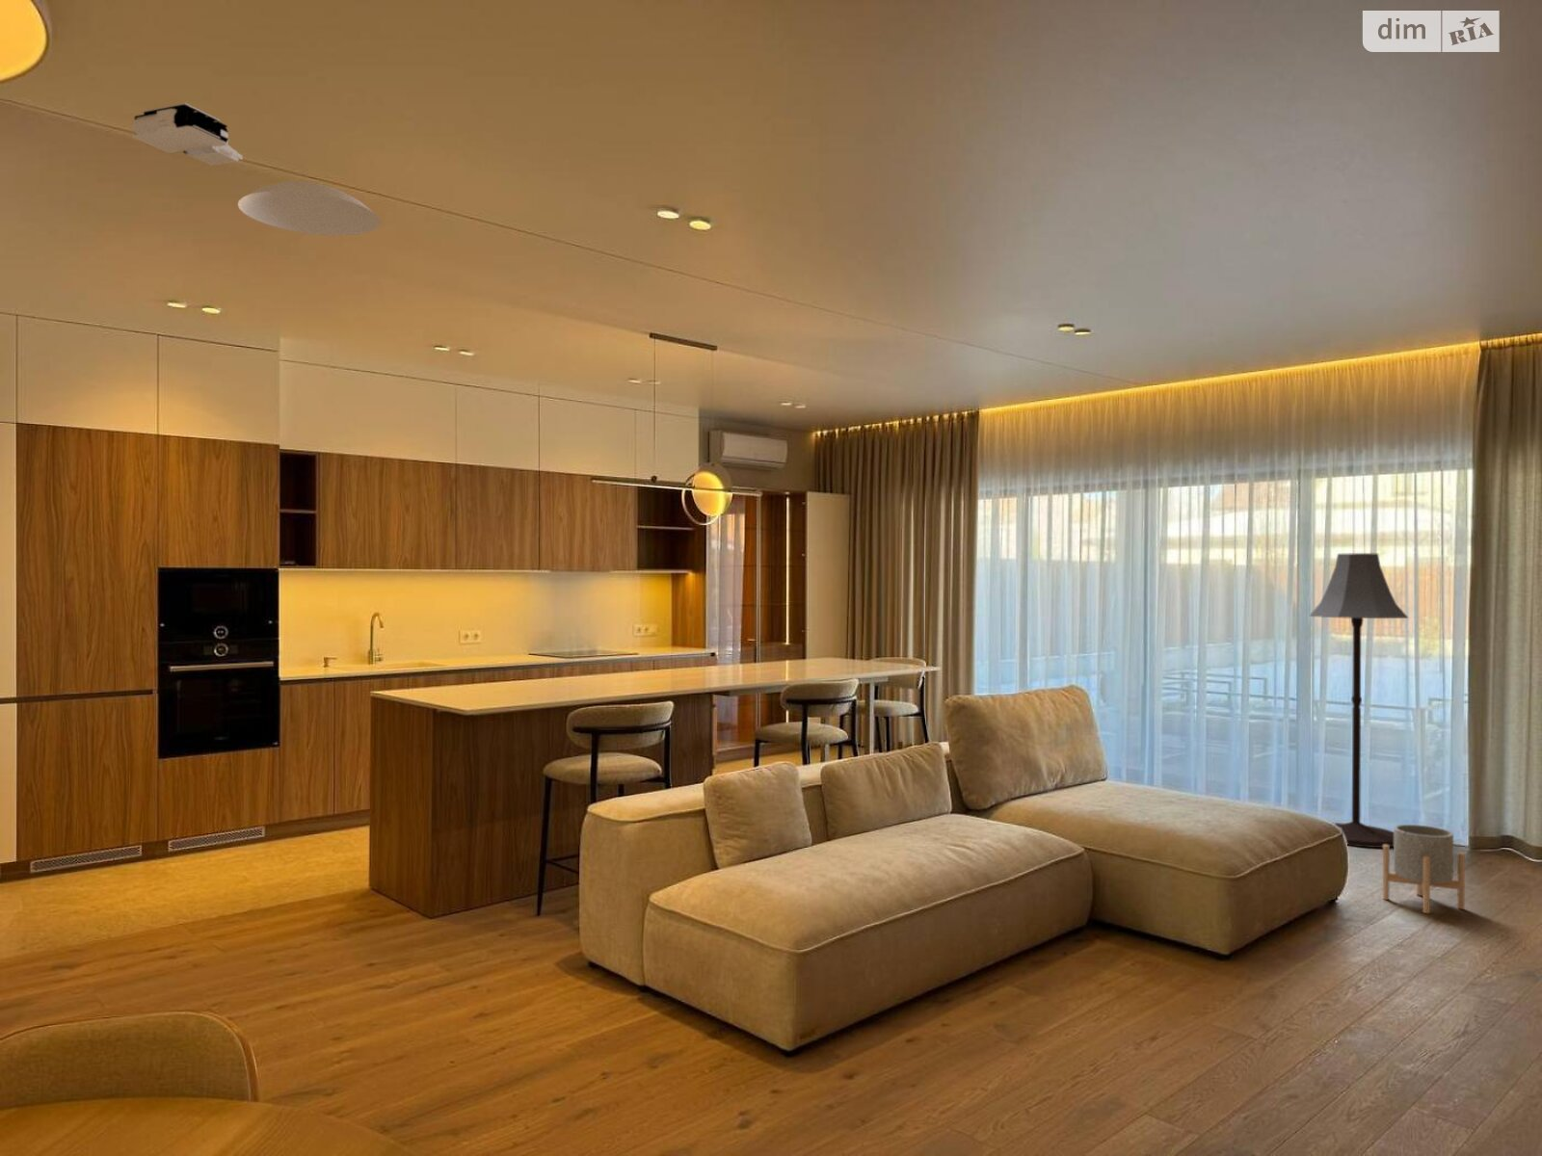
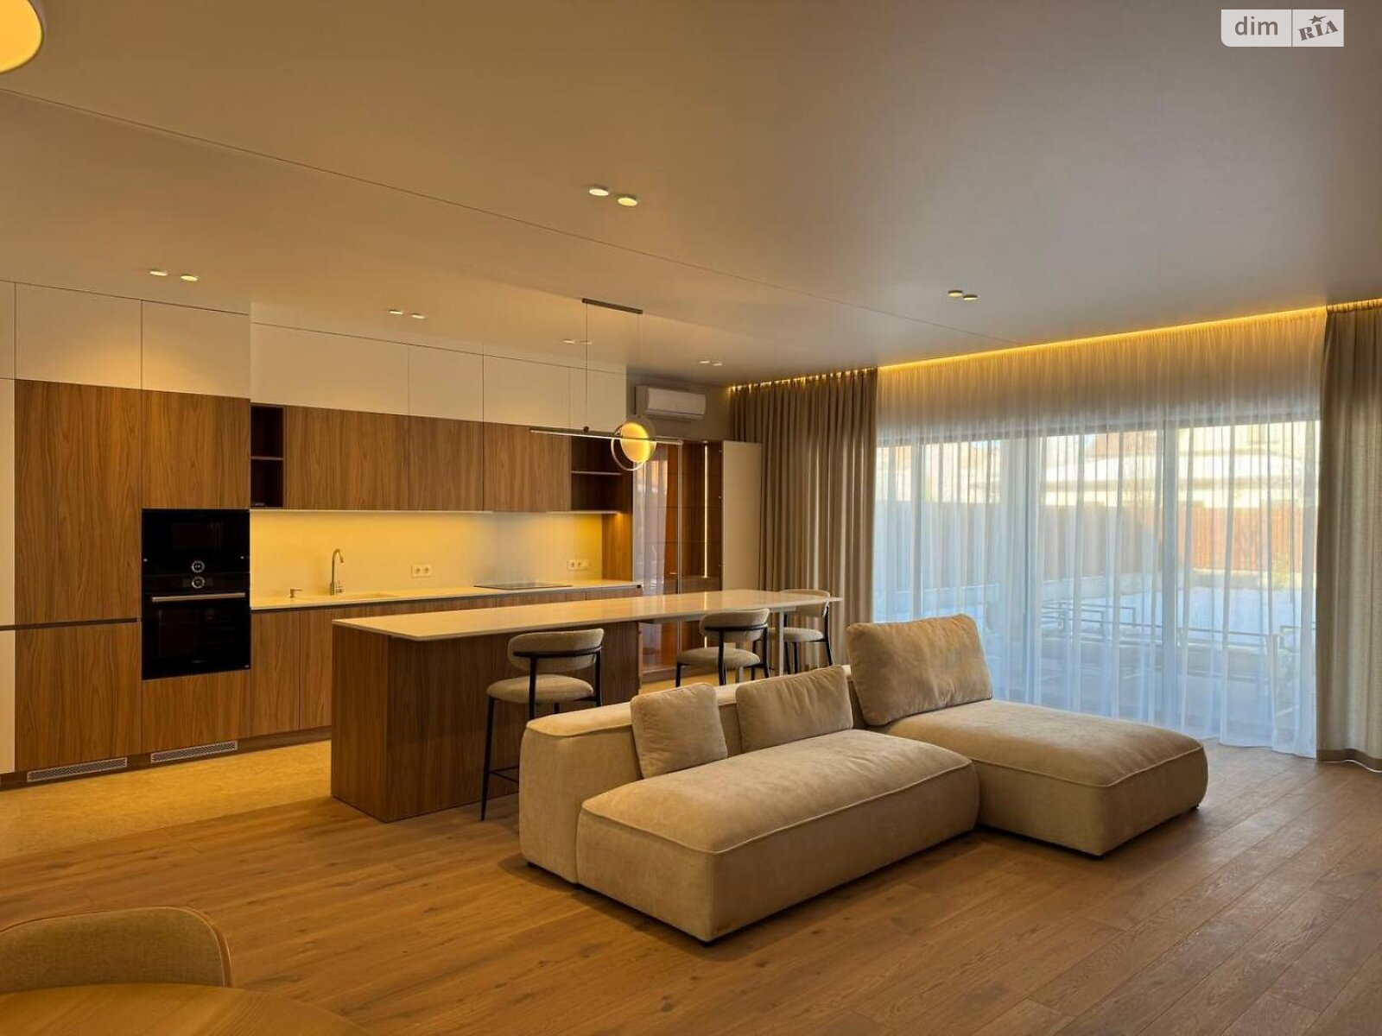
- planter [1382,823,1466,914]
- floor lamp [1308,552,1408,849]
- ceiling light [131,102,381,237]
